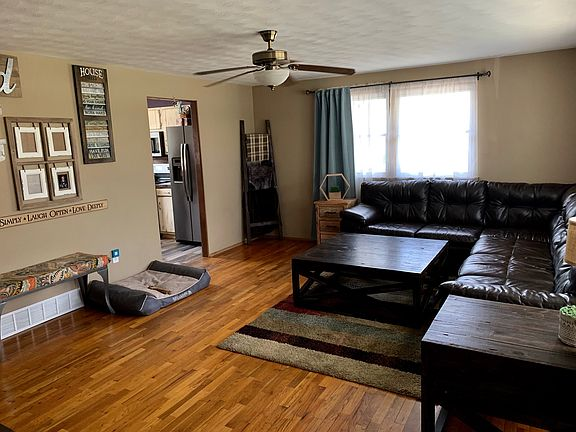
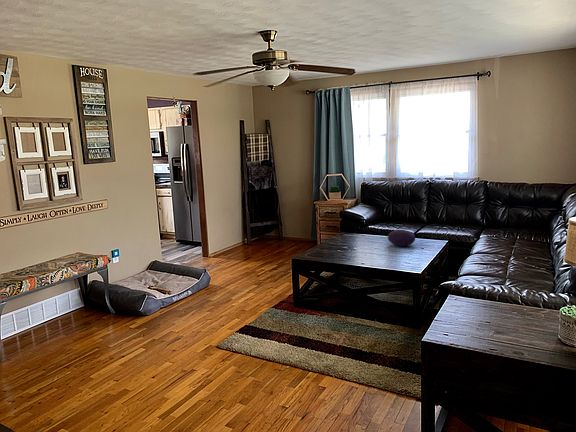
+ decorative orb [387,229,416,247]
